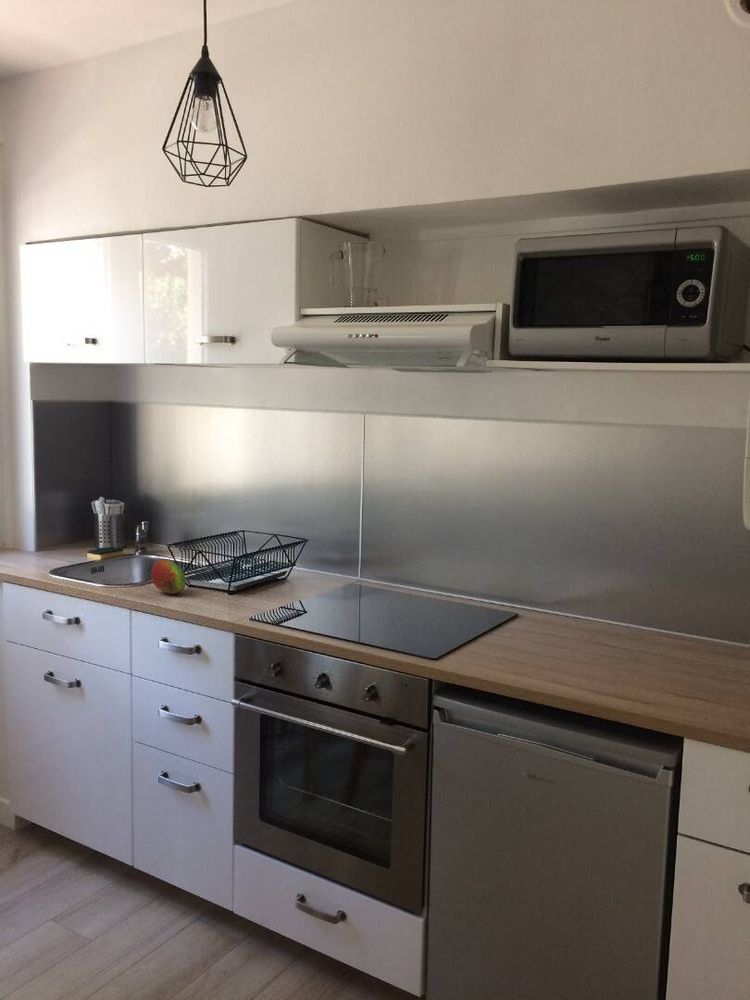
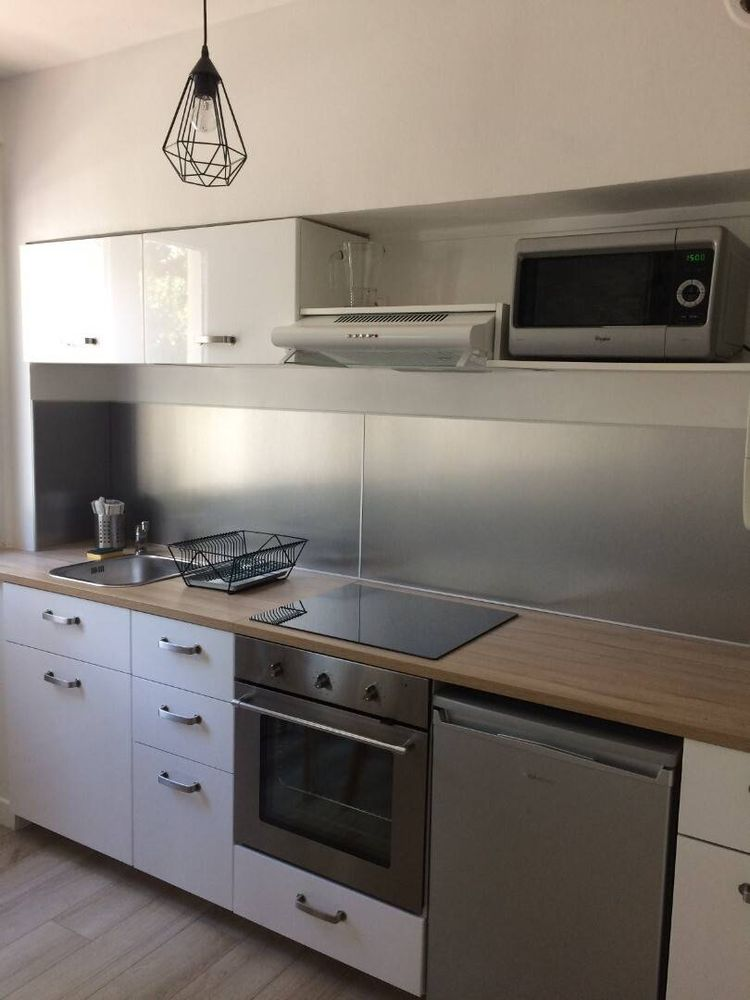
- fruit [150,559,187,595]
